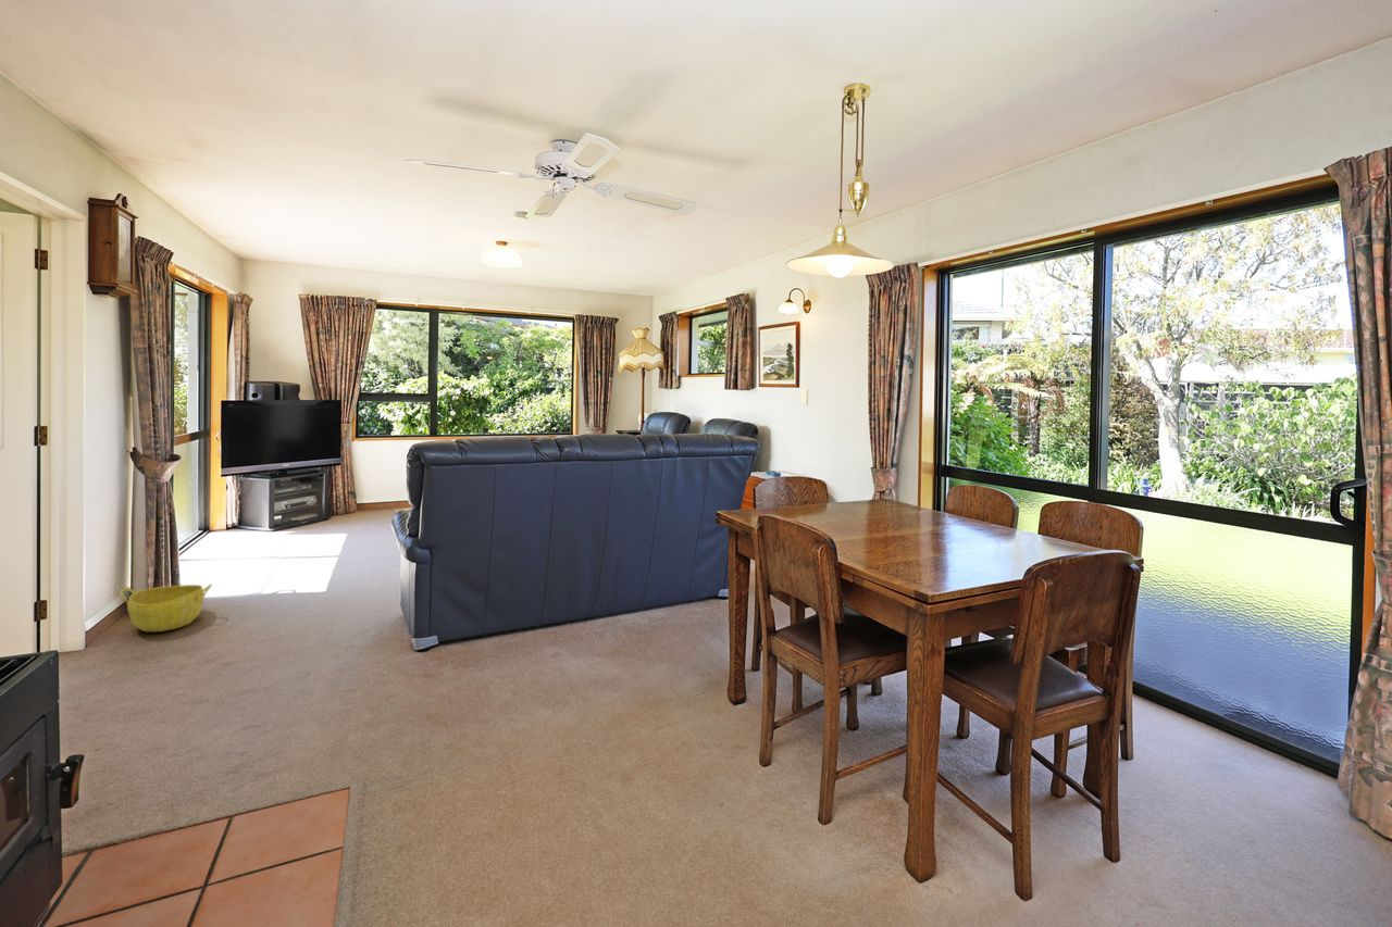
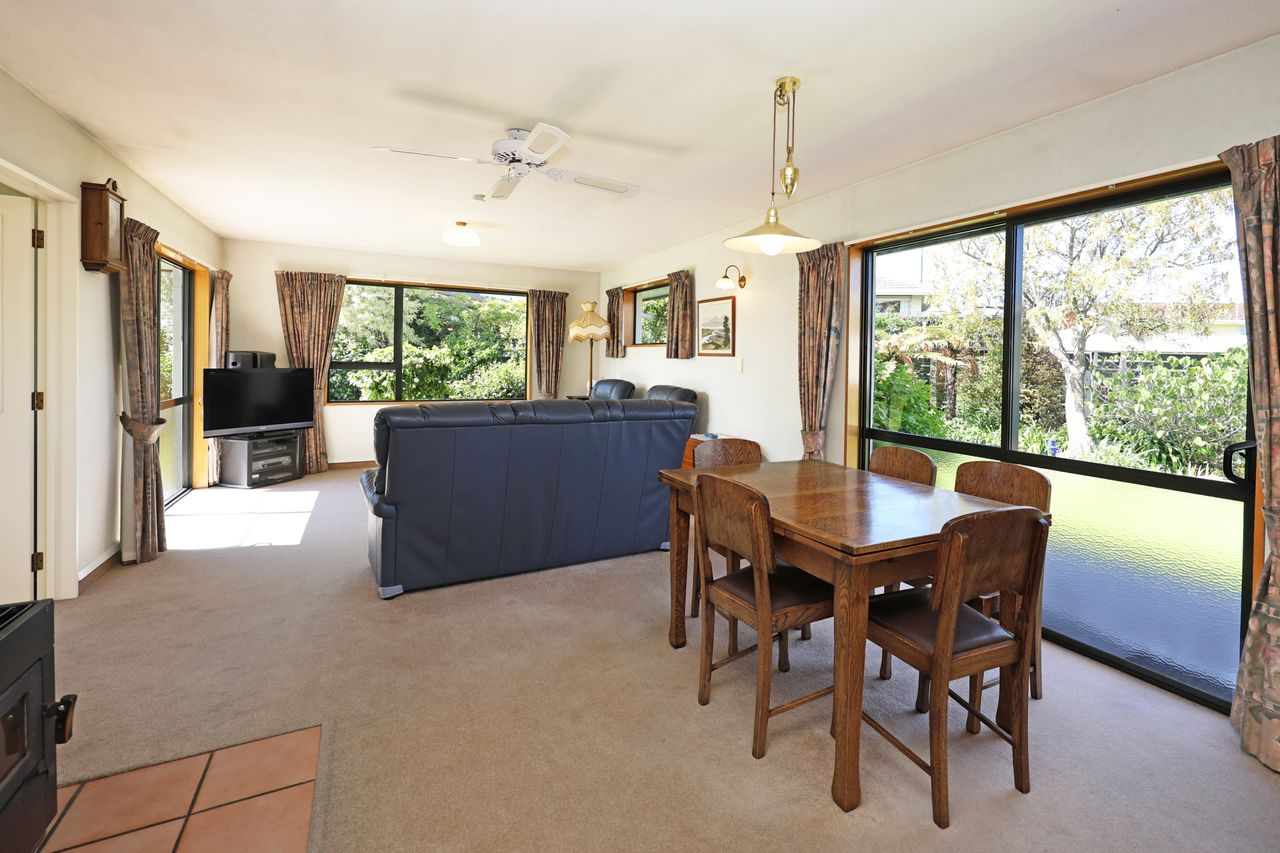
- basket [119,582,213,632]
